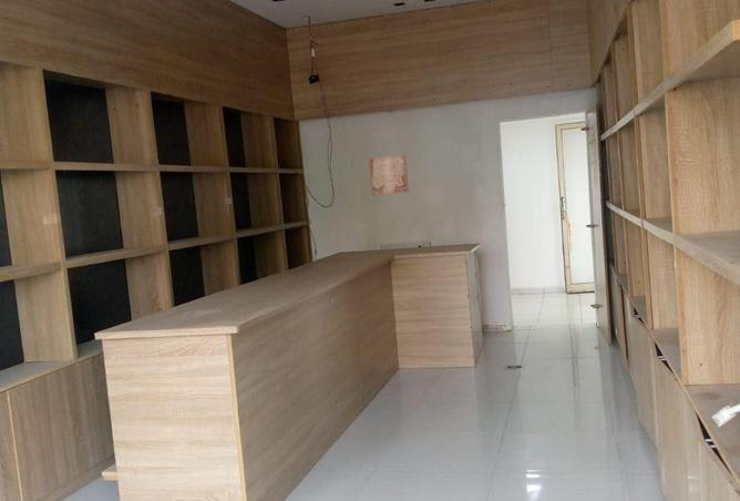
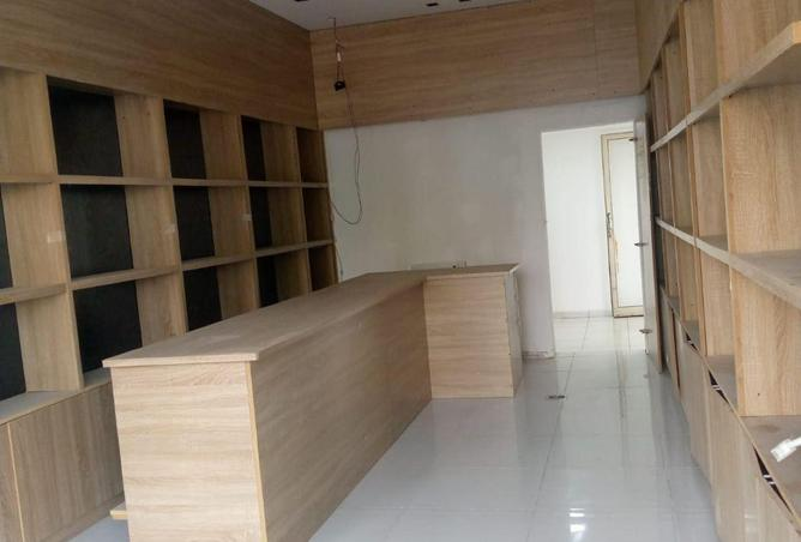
- wall art [368,154,410,196]
